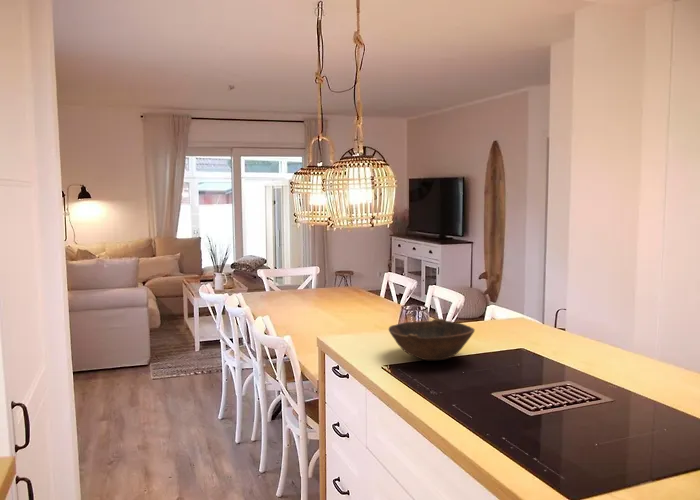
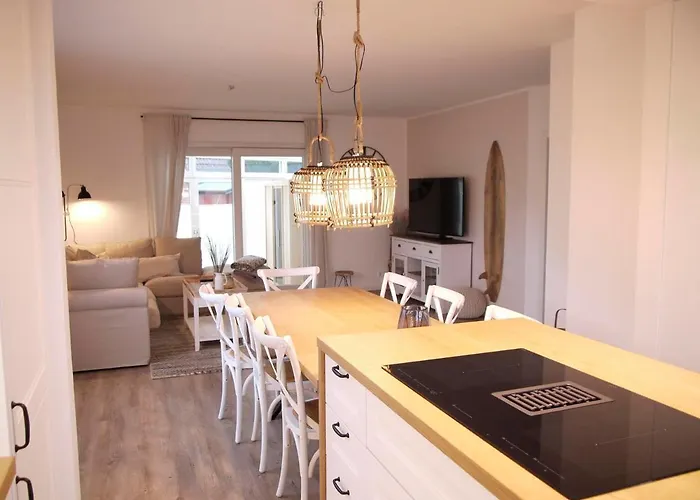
- bowl [388,317,476,361]
